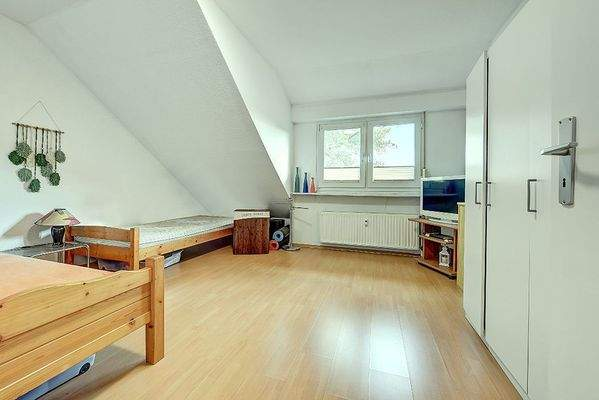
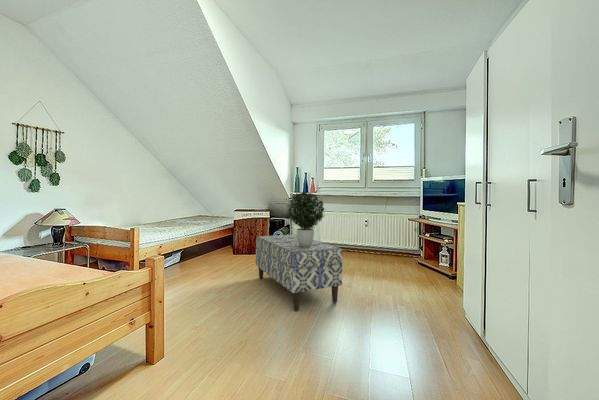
+ potted plant [286,190,326,248]
+ bench [255,233,343,311]
